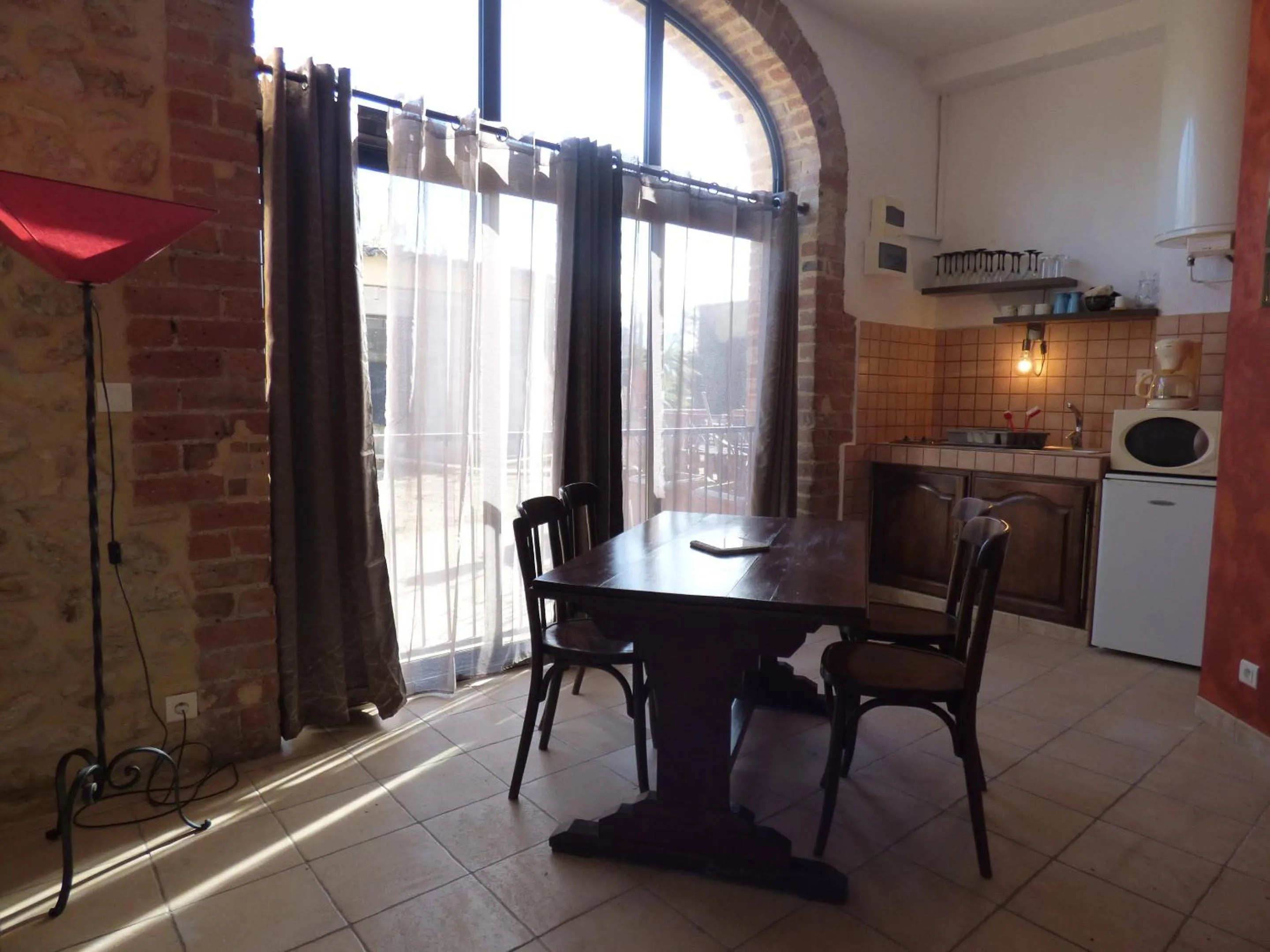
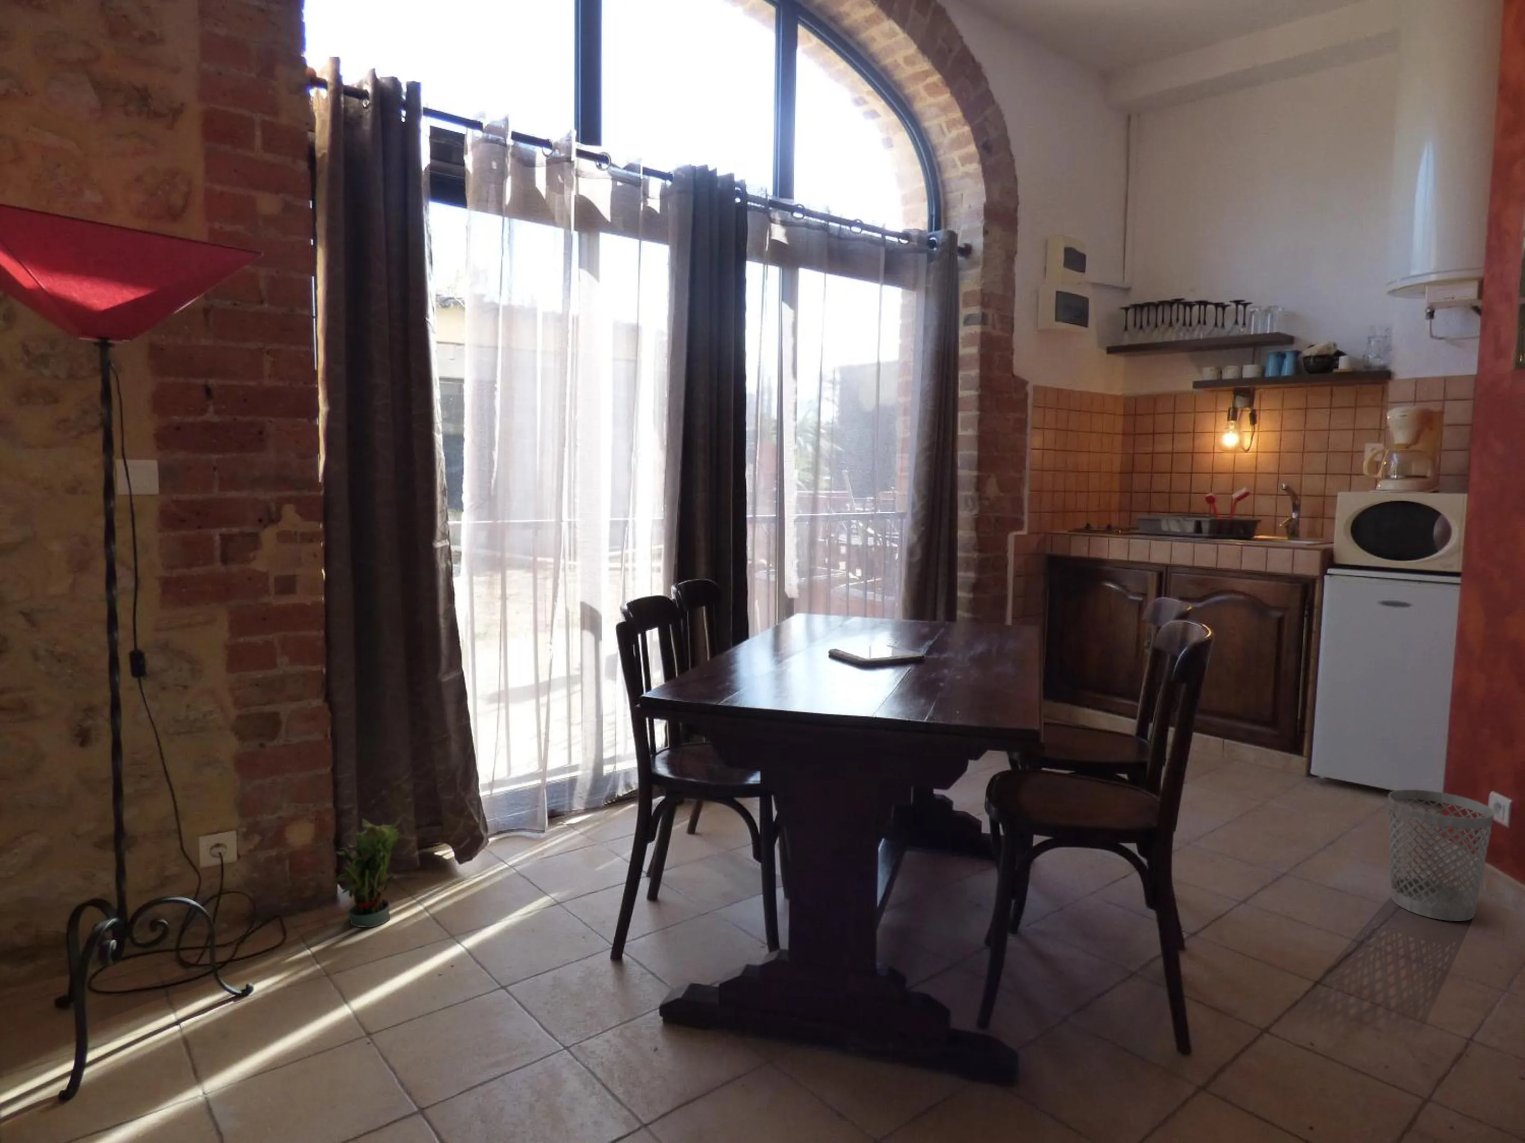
+ wastebasket [1388,789,1495,922]
+ potted plant [325,813,403,928]
